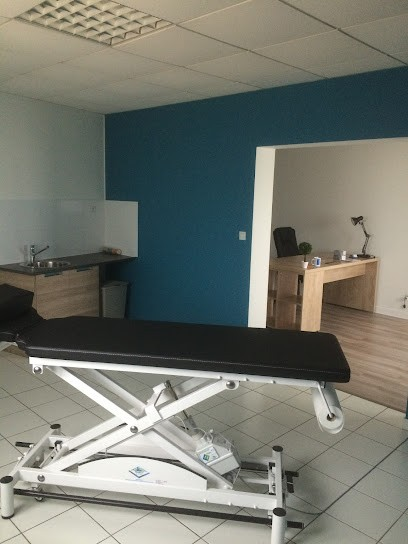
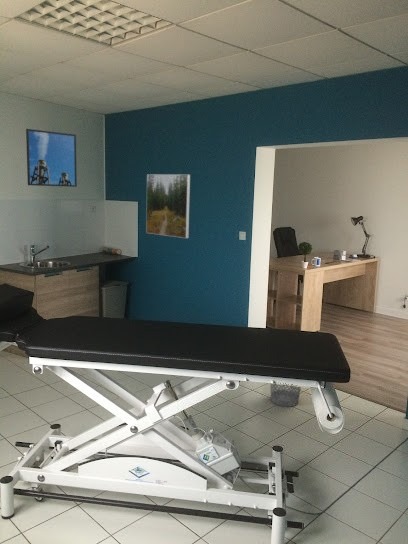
+ wastebasket [270,383,302,408]
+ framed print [145,173,191,239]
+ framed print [25,128,78,188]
